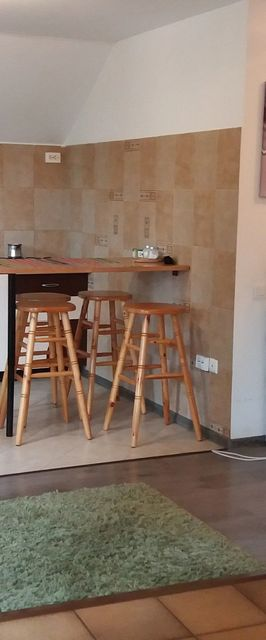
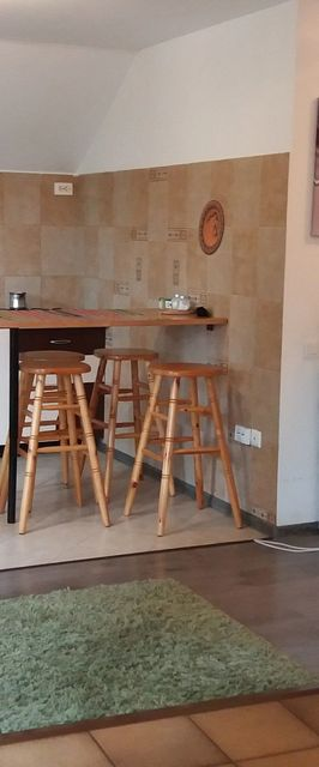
+ decorative plate [198,199,225,256]
